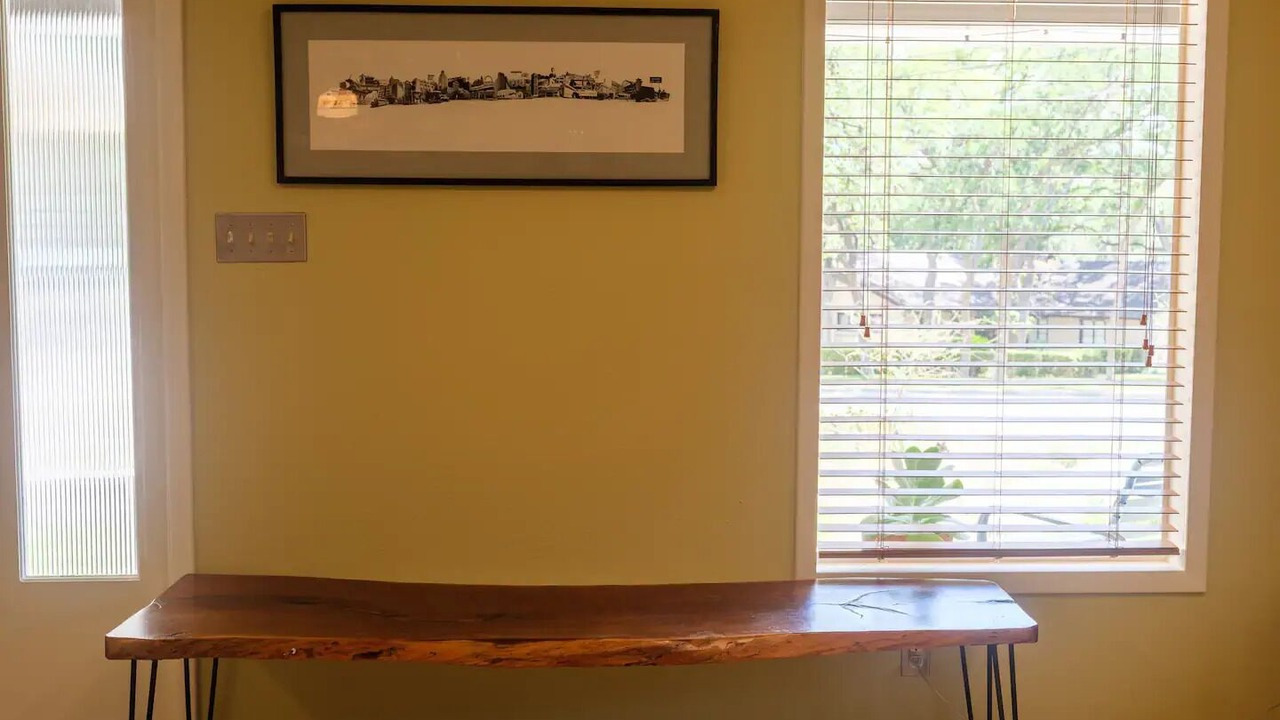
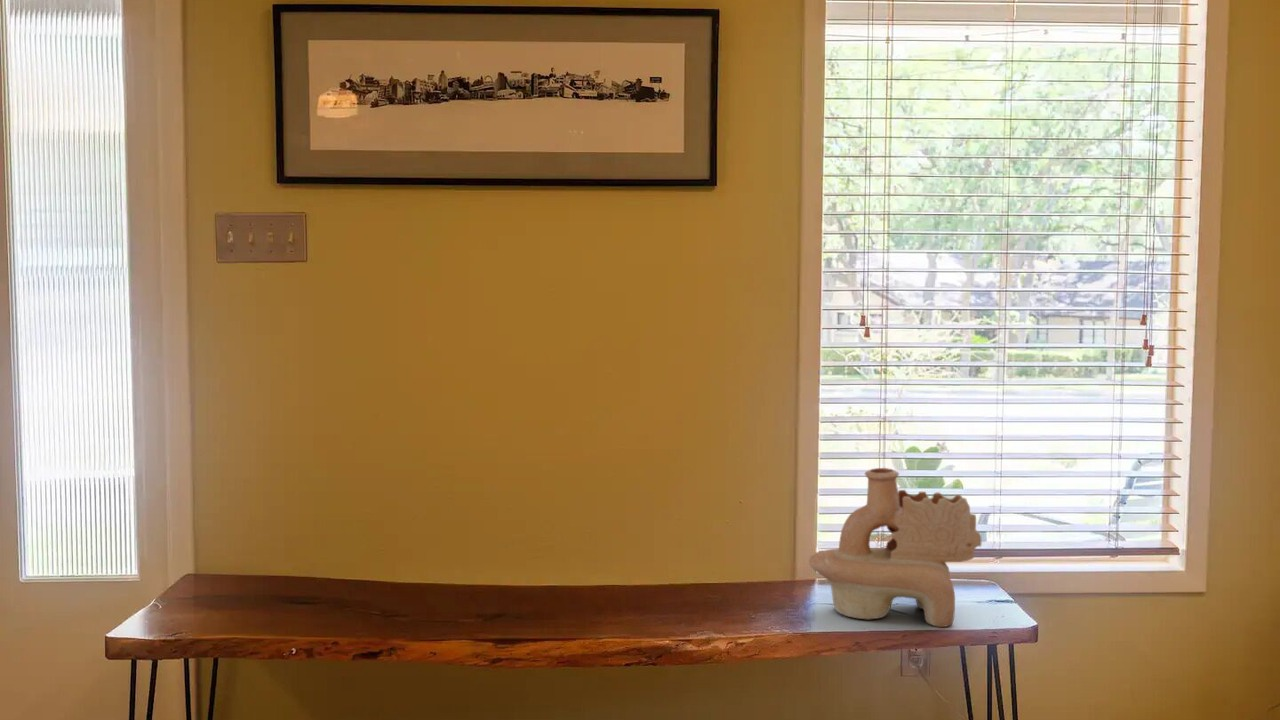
+ decorative vase [808,467,982,628]
